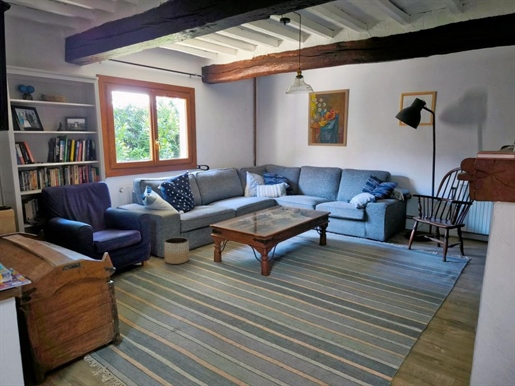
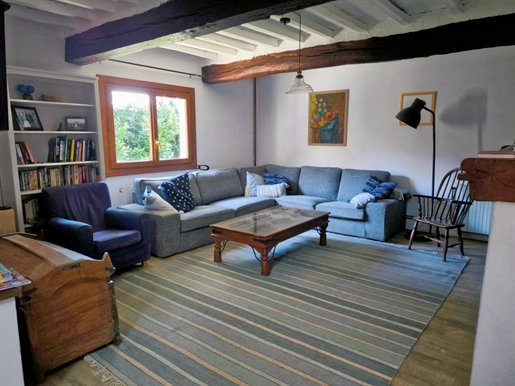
- planter [163,236,190,265]
